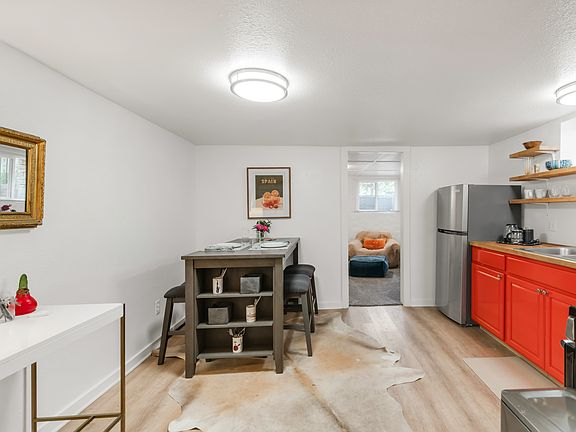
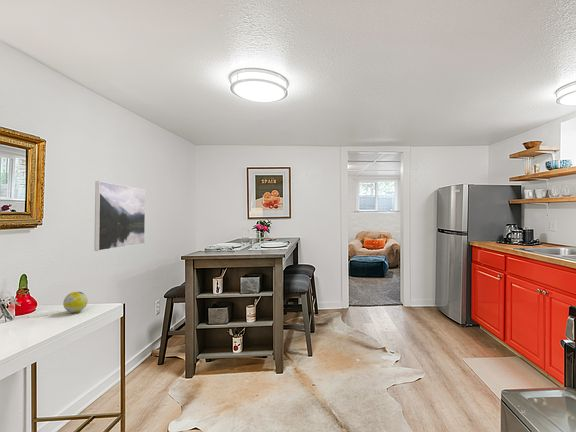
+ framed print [94,180,146,252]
+ decorative ball [62,291,89,314]
